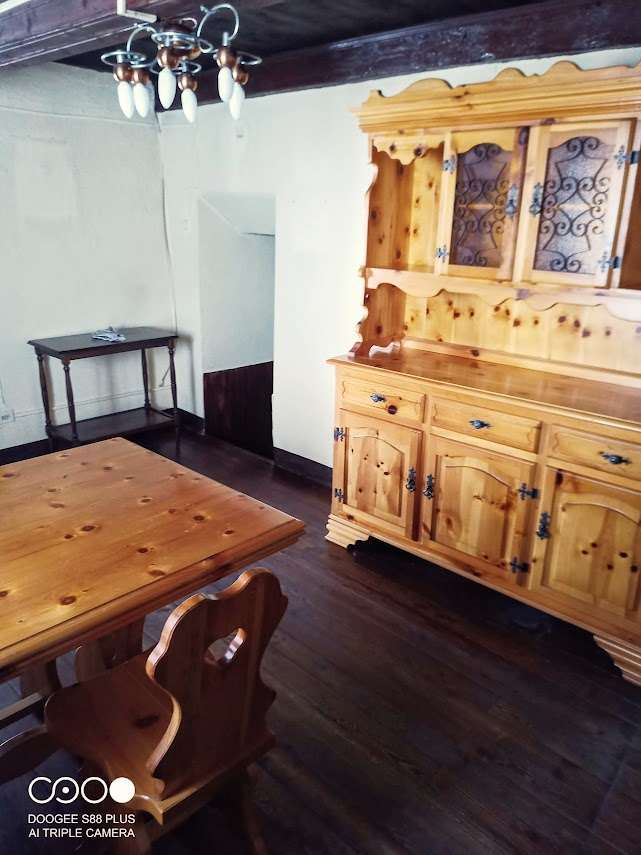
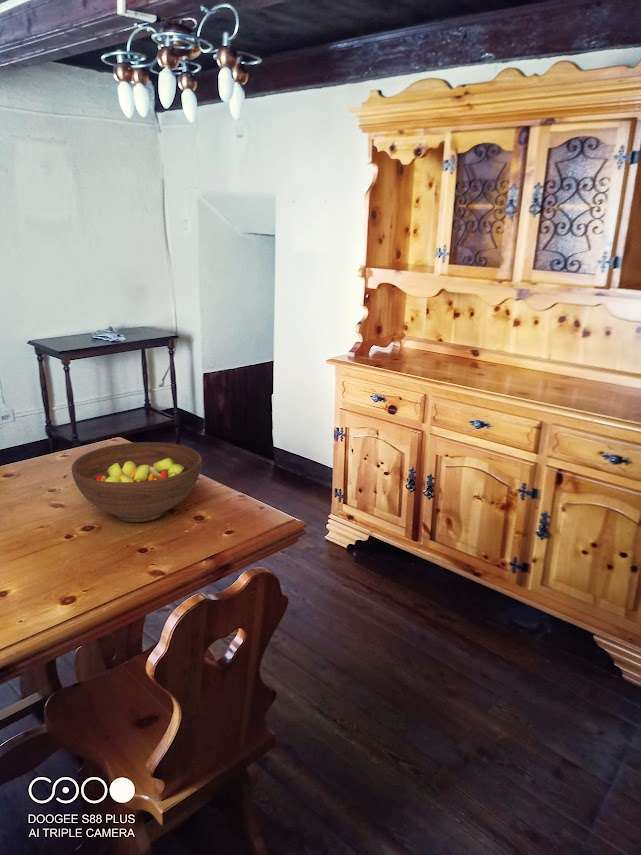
+ fruit bowl [71,441,203,523]
